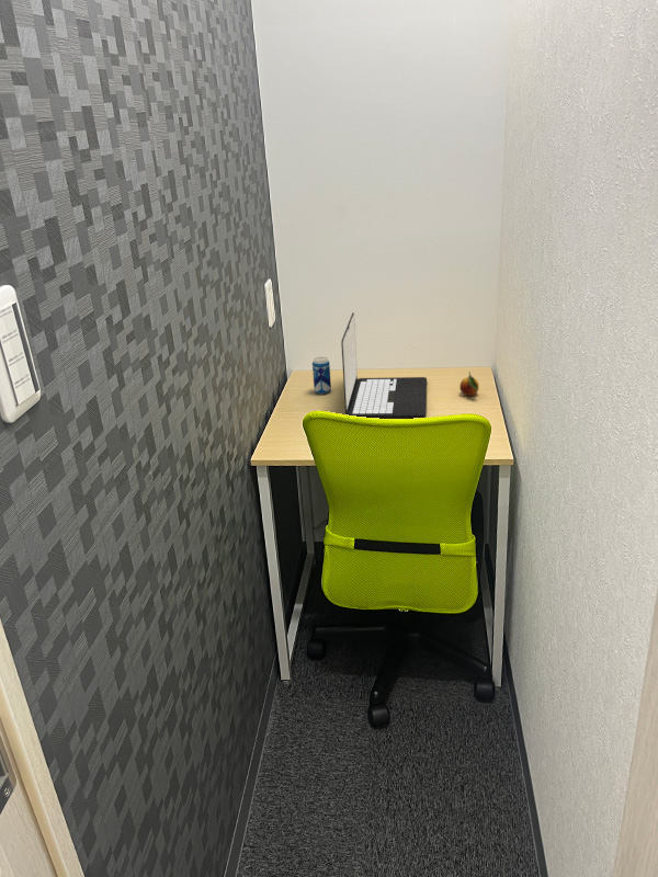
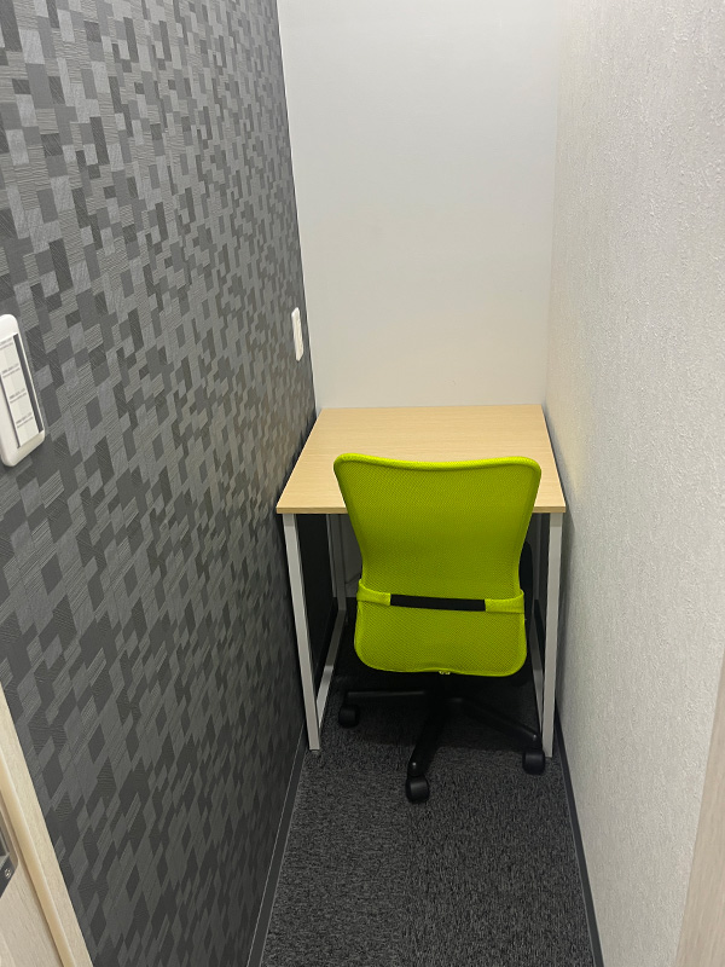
- fruit [458,371,480,397]
- beverage can [311,356,332,395]
- laptop [340,311,428,419]
